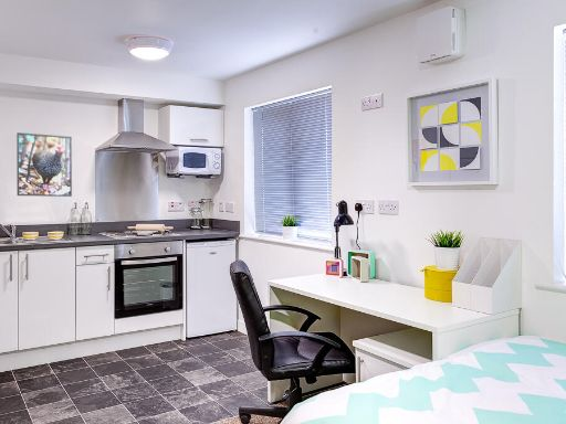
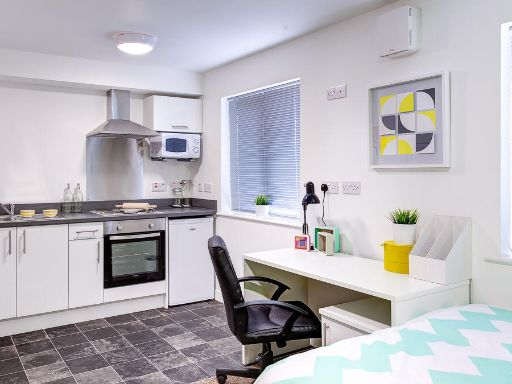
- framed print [15,131,73,198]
